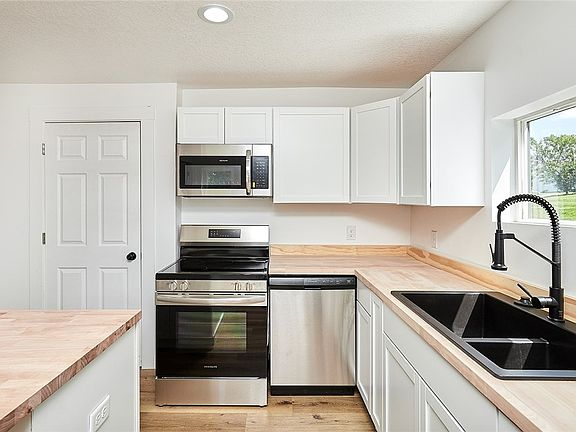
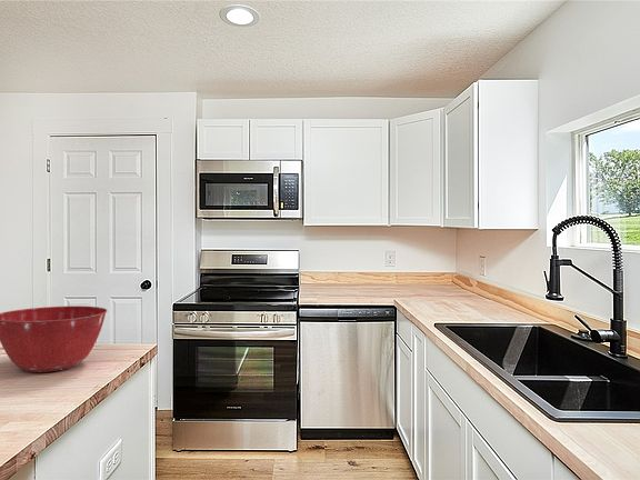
+ mixing bowl [0,306,108,373]
